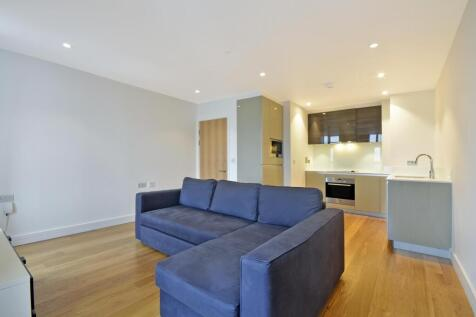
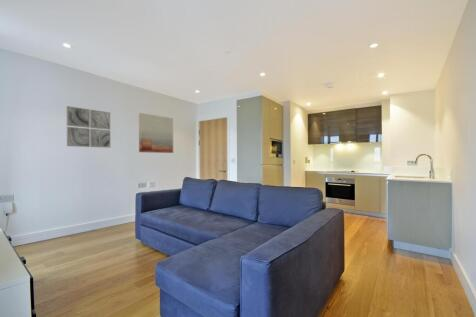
+ wall art [138,112,174,154]
+ wall art [66,105,111,149]
